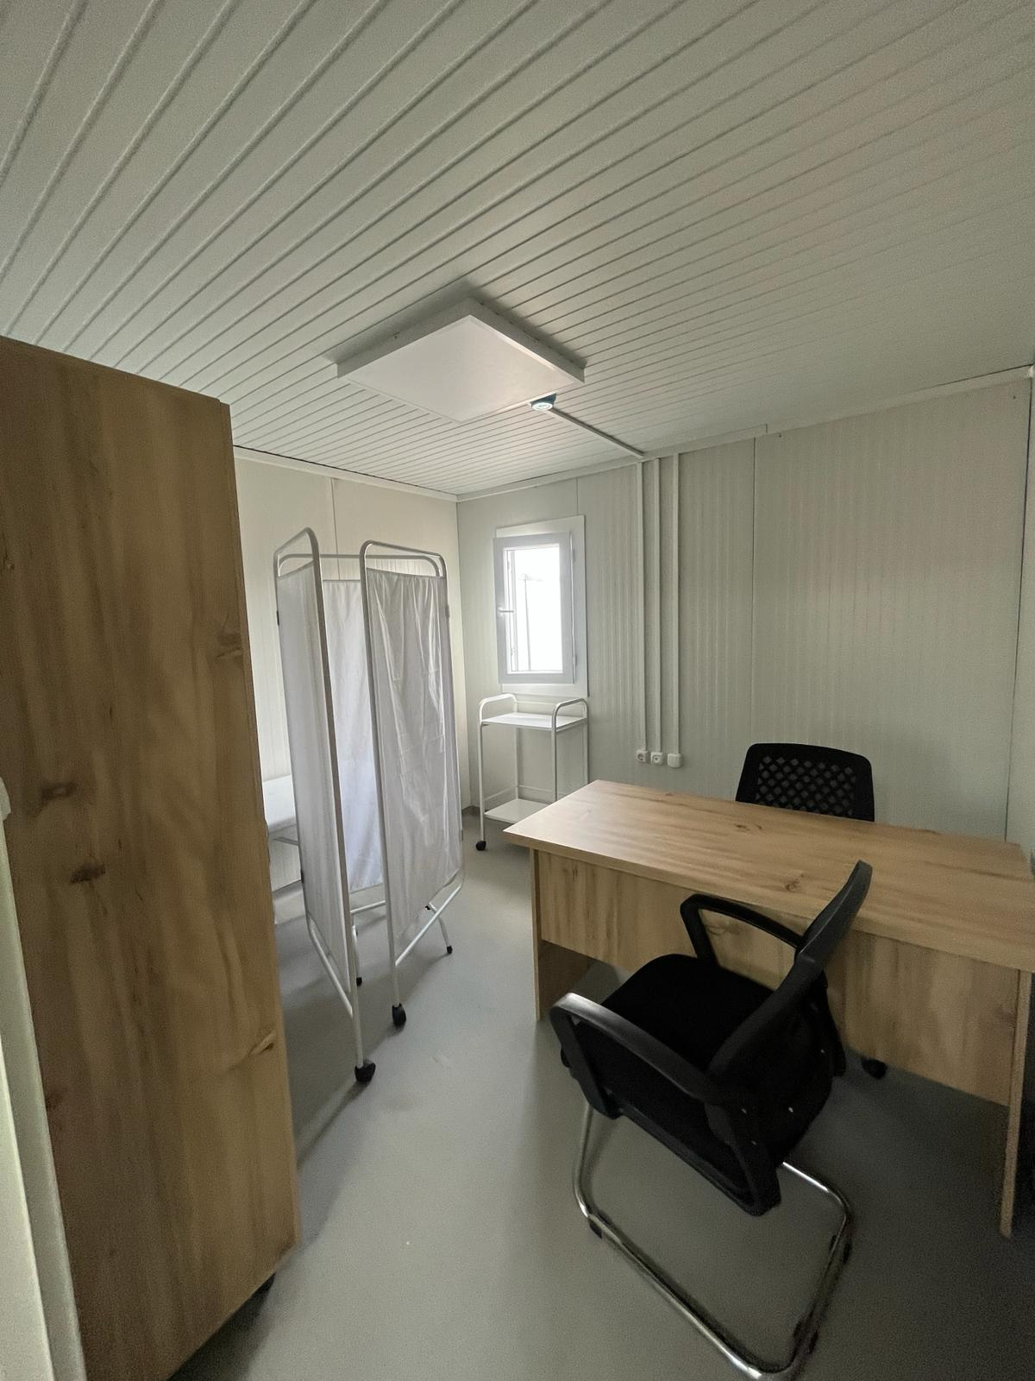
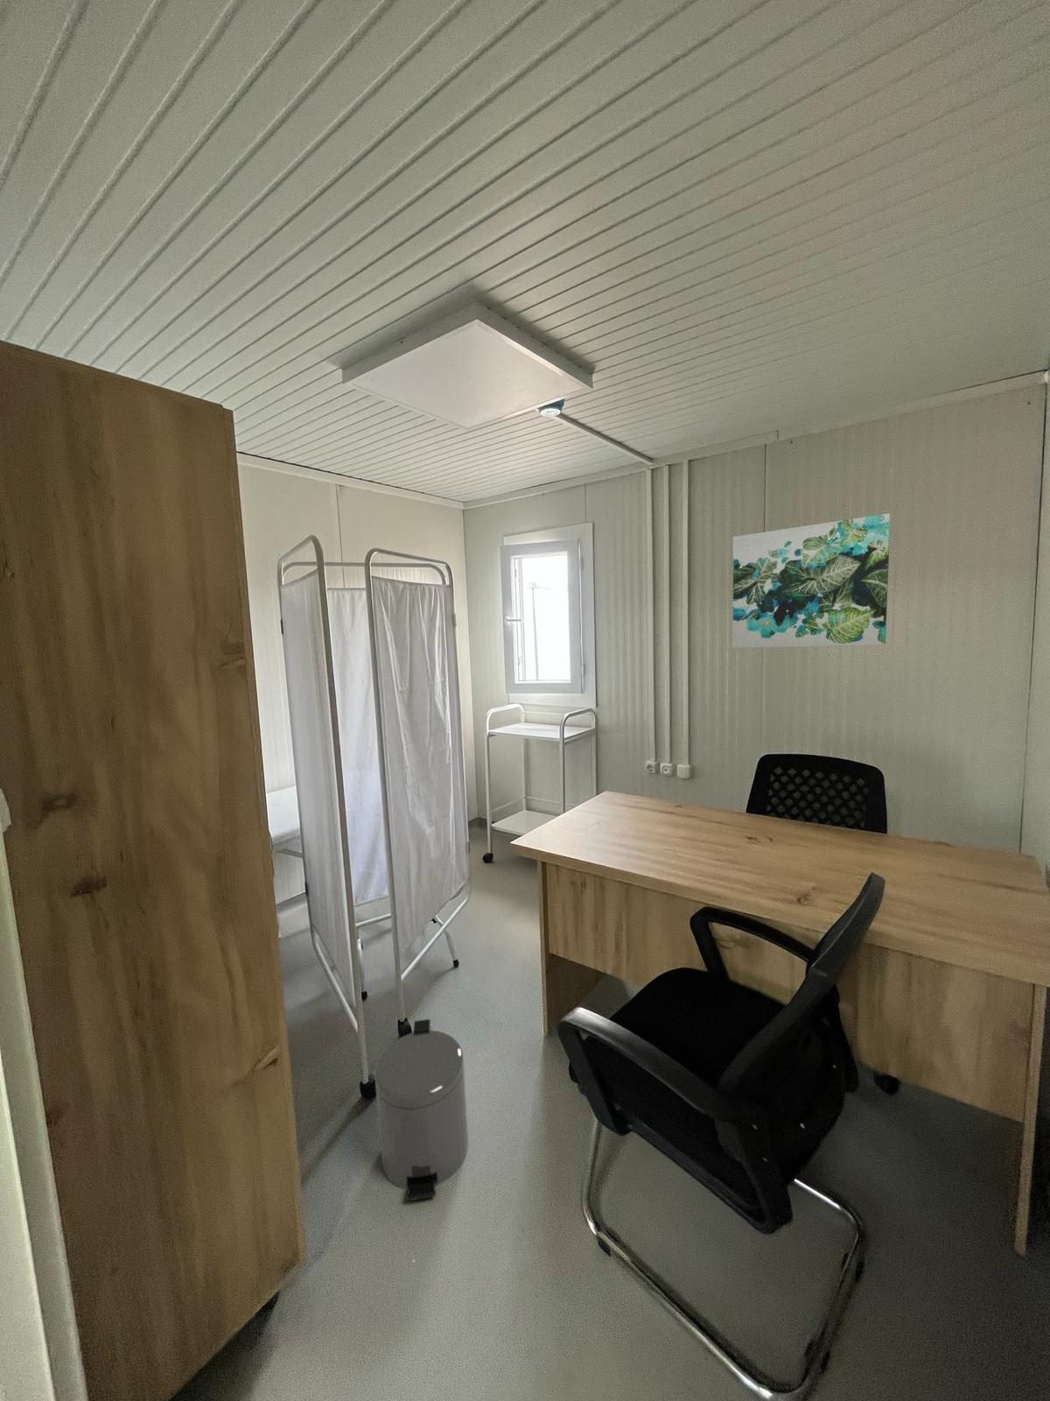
+ wall art [732,512,891,649]
+ trash can [375,1018,469,1202]
